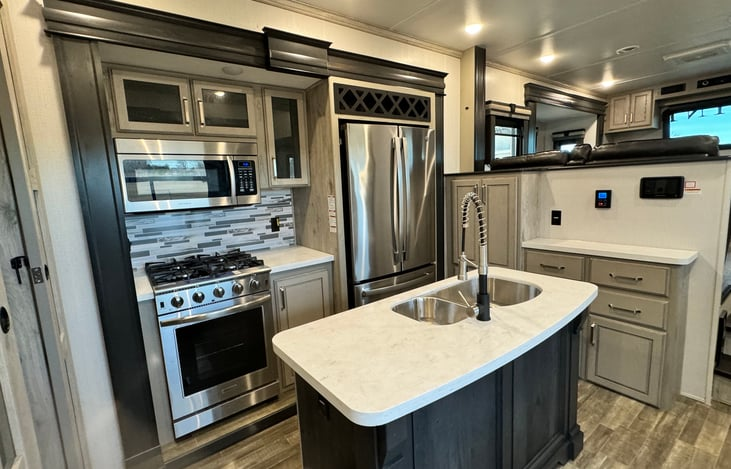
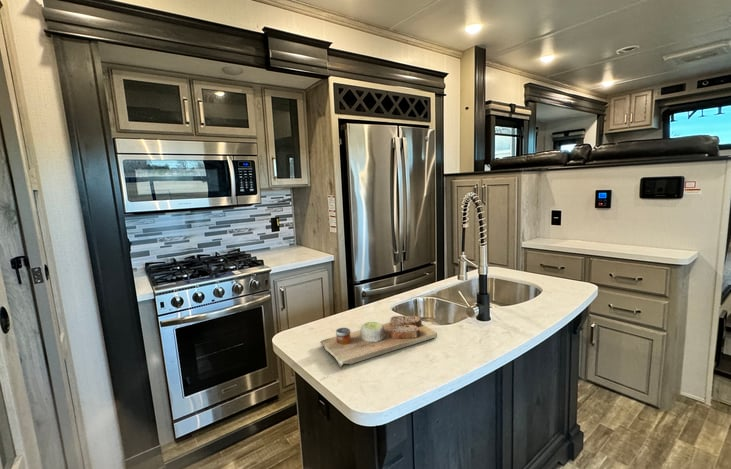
+ cutting board [319,315,438,369]
